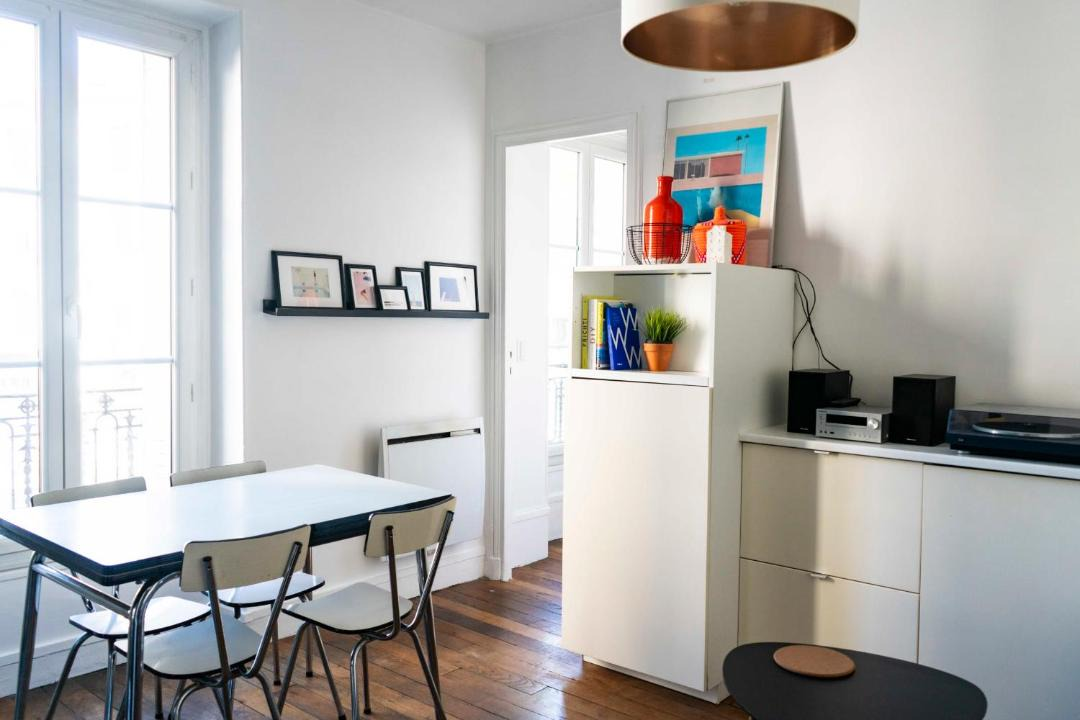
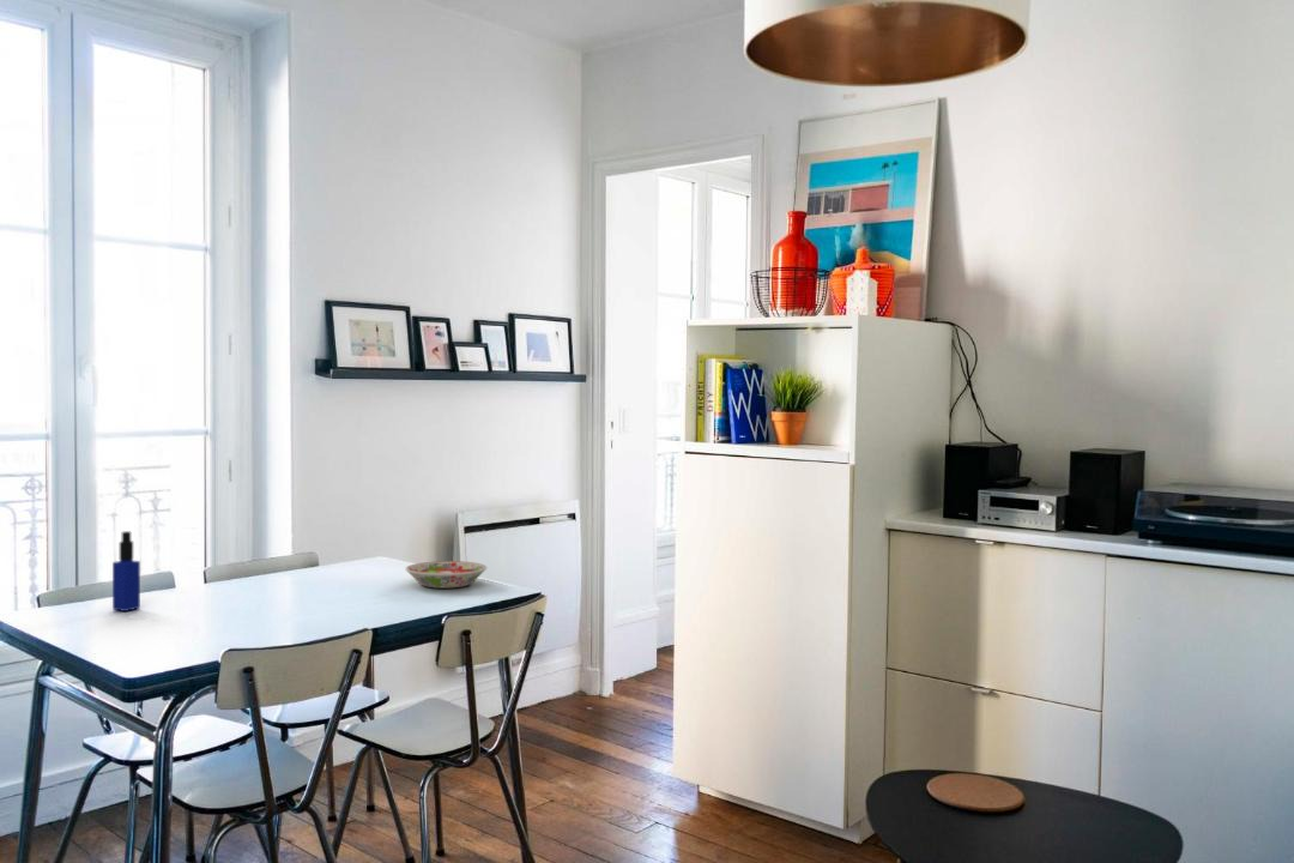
+ bowl [404,560,488,589]
+ bottle [111,530,141,612]
